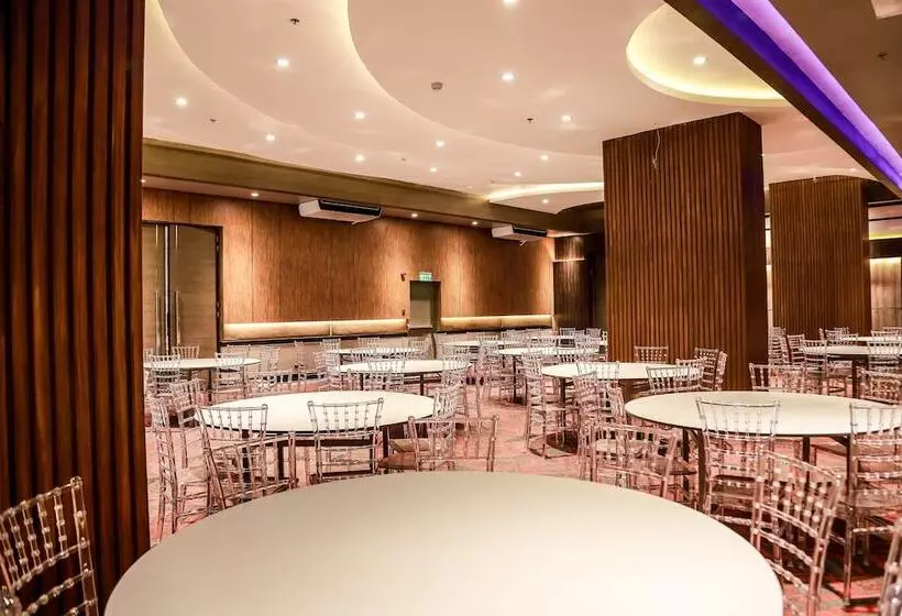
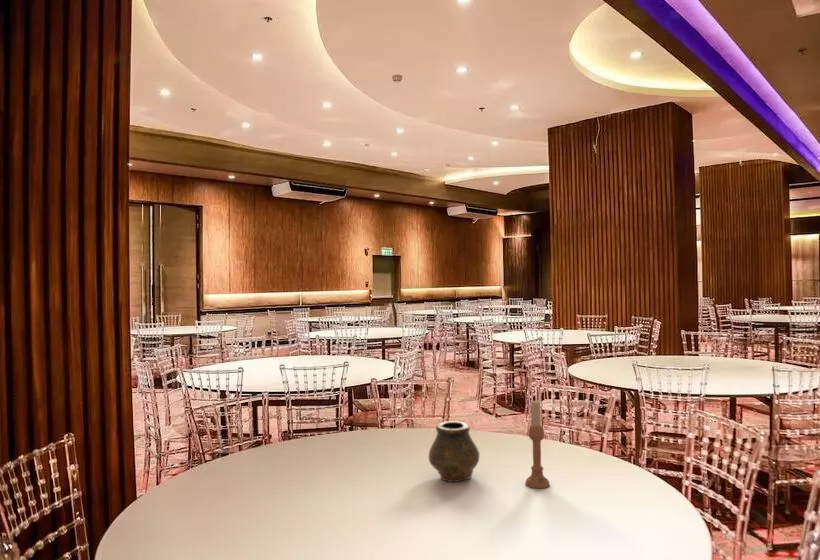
+ candlestick [524,400,551,489]
+ vase [428,420,481,483]
